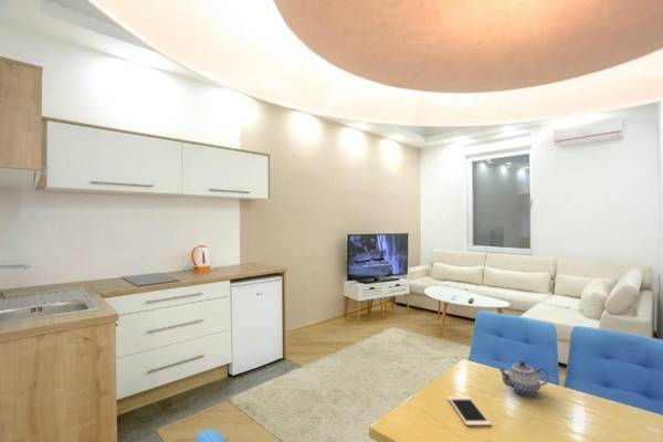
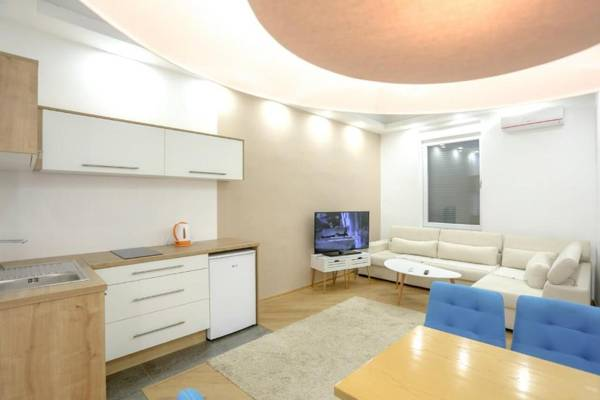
- cell phone [446,396,492,427]
- teapot [497,360,550,397]
